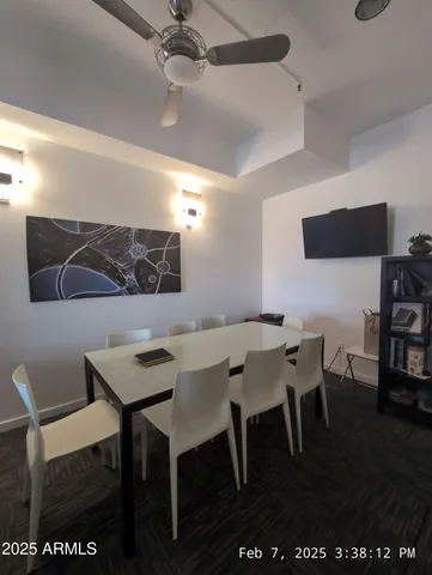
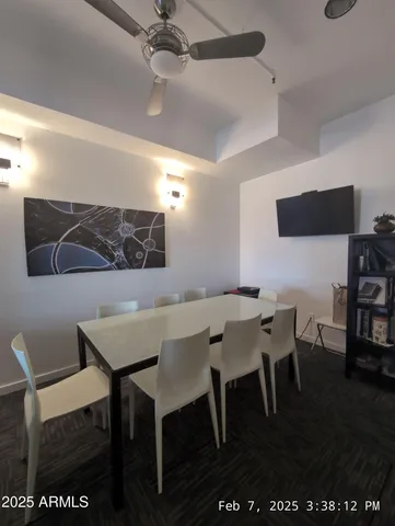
- notepad [133,346,176,368]
